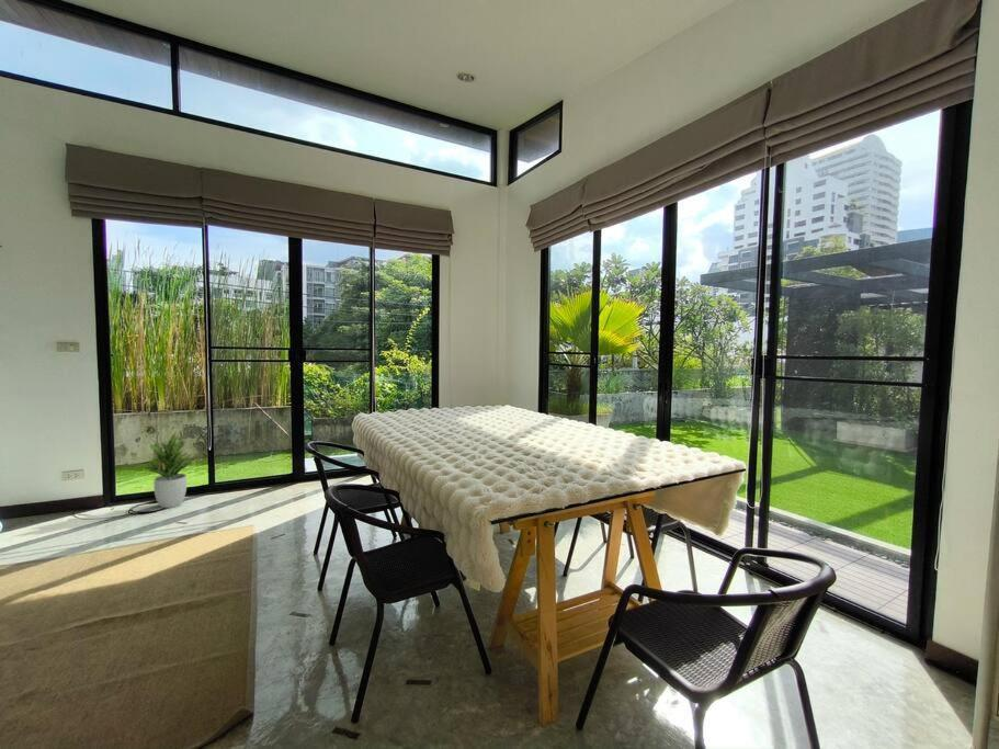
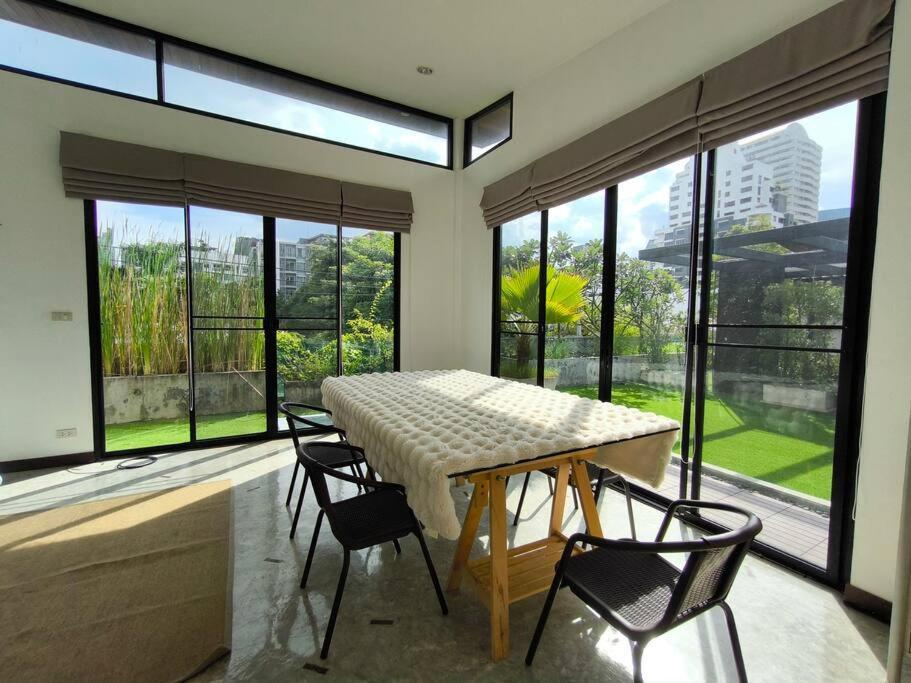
- potted plant [138,430,200,509]
